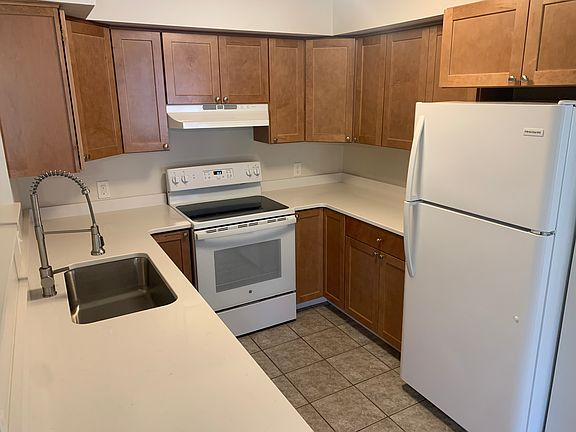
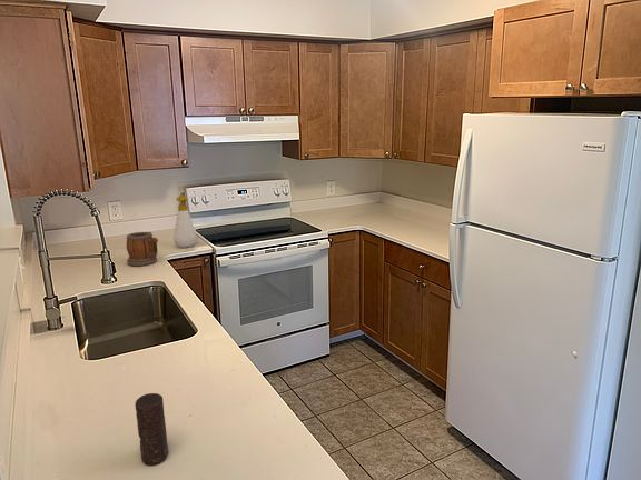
+ mug [125,231,159,267]
+ candle [134,392,169,466]
+ soap bottle [172,194,198,249]
